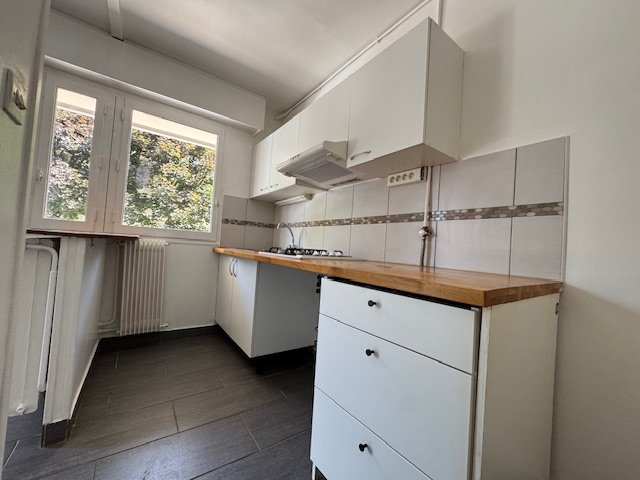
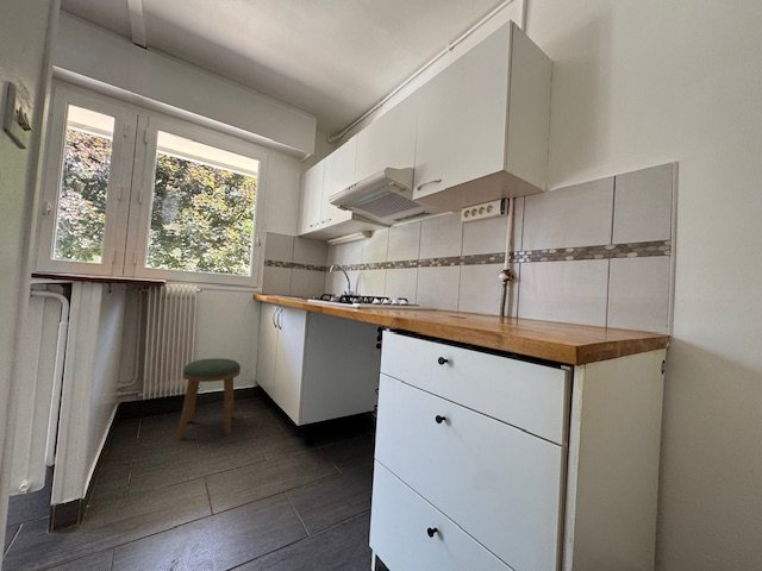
+ stool [176,357,242,441]
